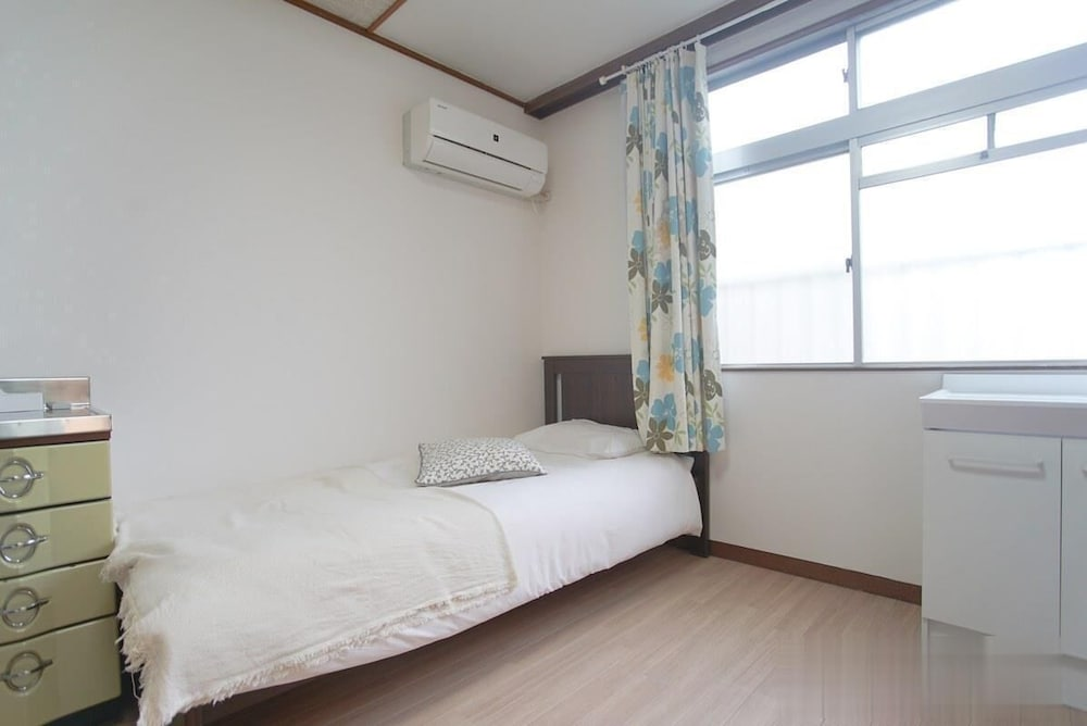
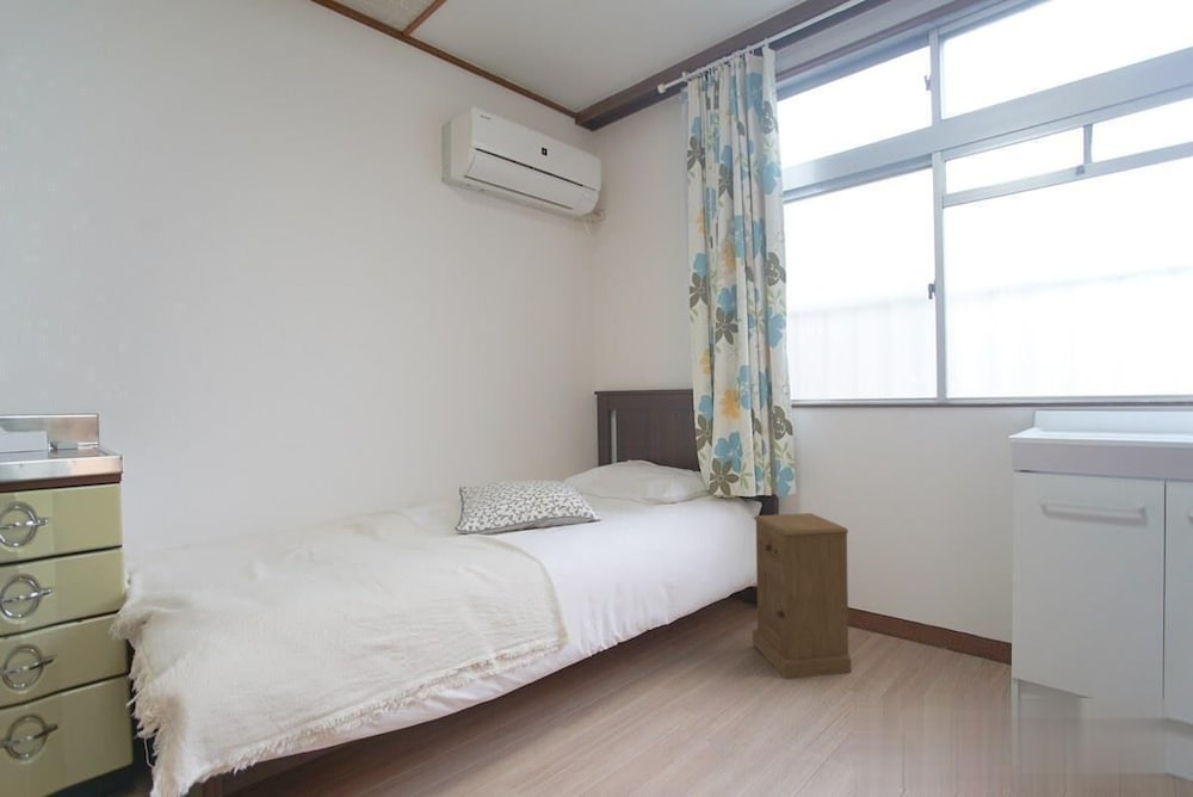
+ nightstand [752,512,852,680]
